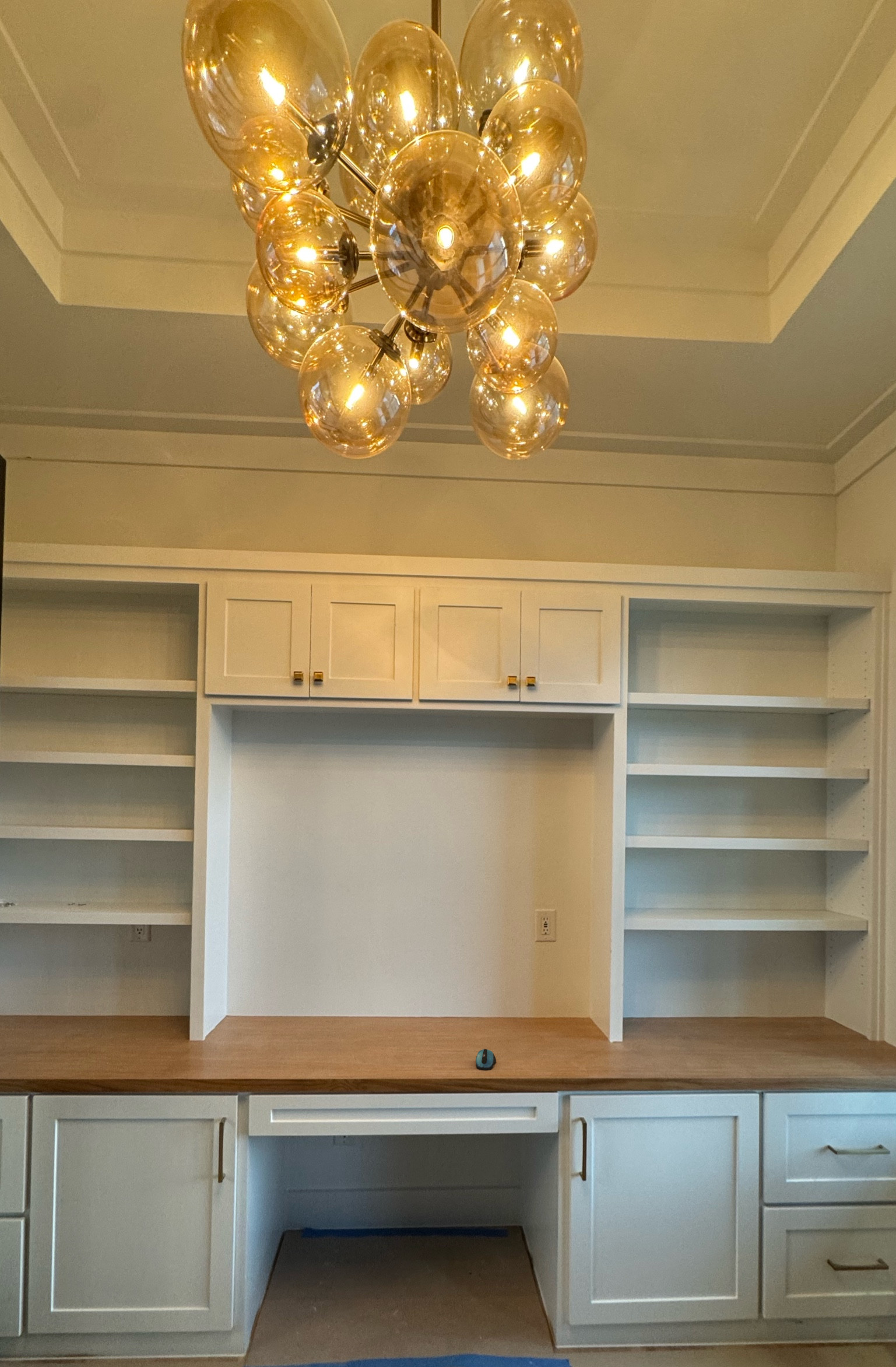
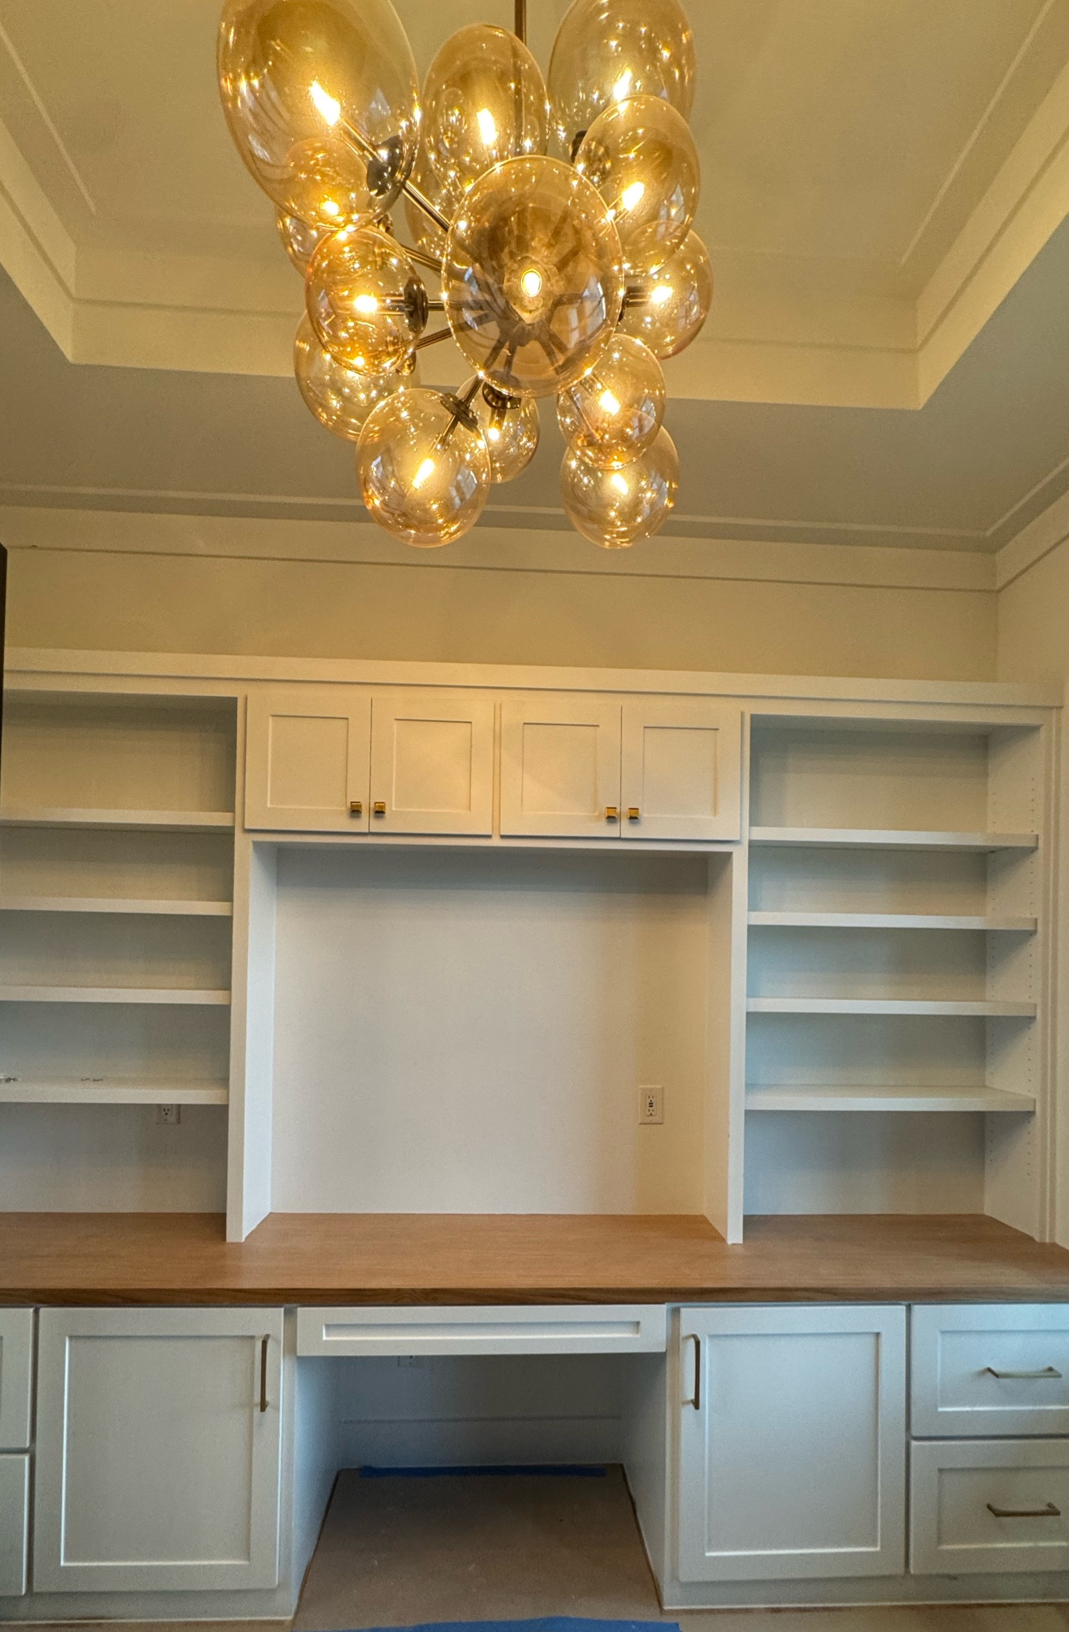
- computer mouse [475,1049,497,1071]
